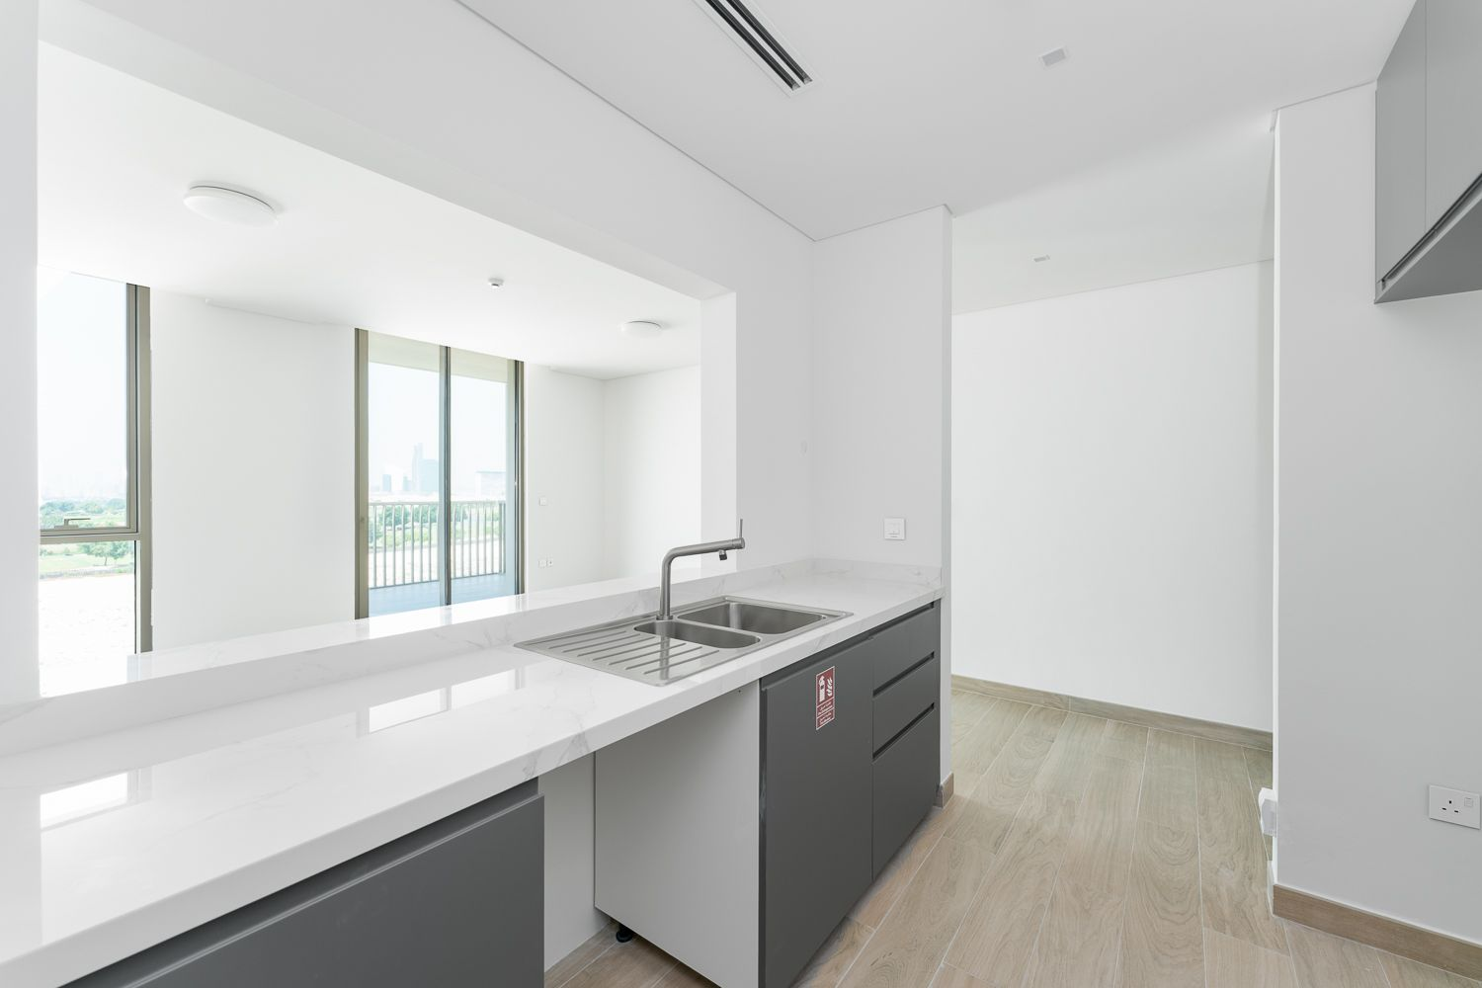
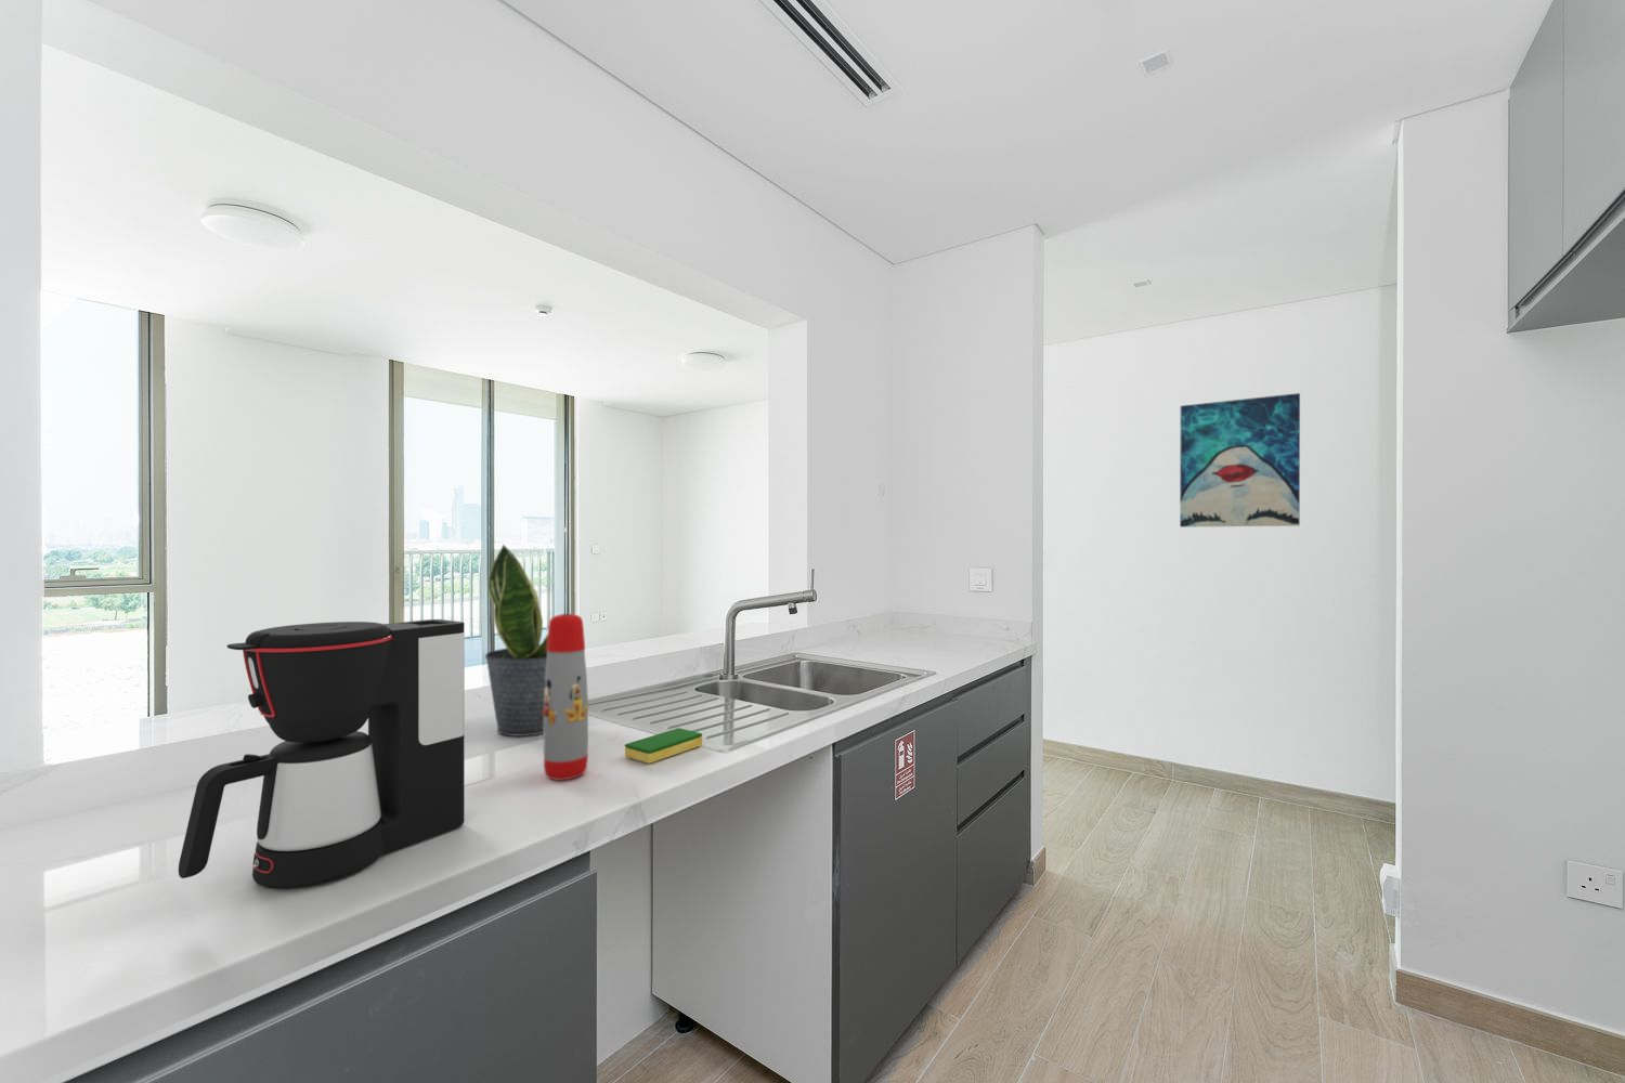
+ potted plant [485,543,567,737]
+ wall art [1179,392,1301,528]
+ coffee maker [178,619,465,891]
+ water bottle [543,613,589,781]
+ dish sponge [624,726,704,765]
